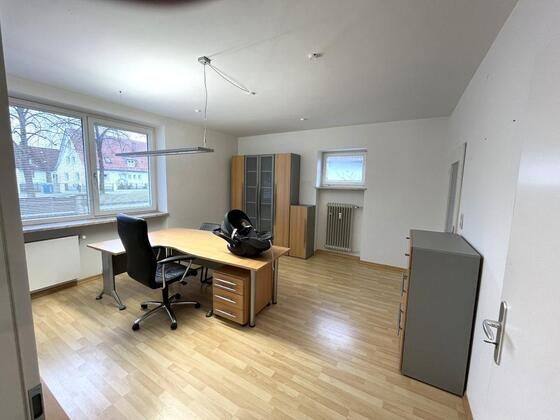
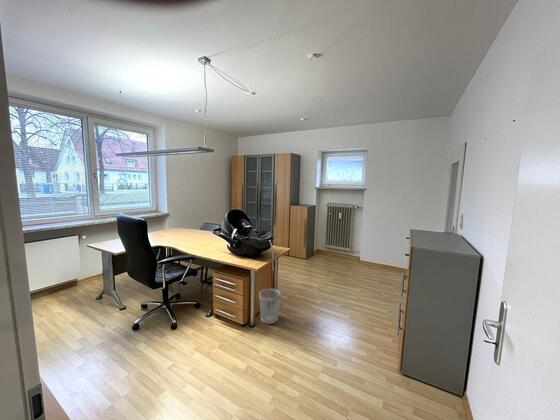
+ wastebasket [258,287,282,325]
